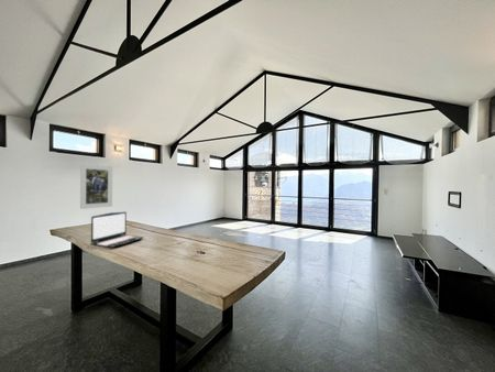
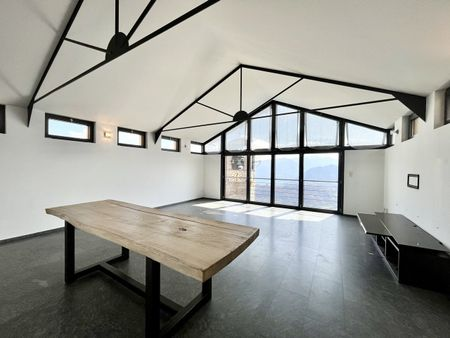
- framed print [79,163,113,210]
- laptop [89,211,145,249]
